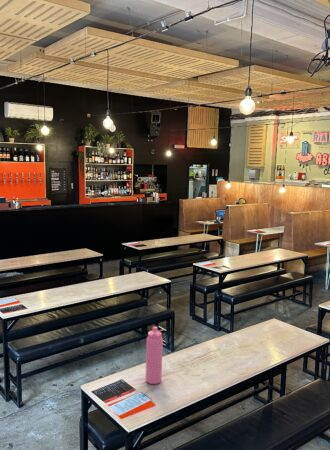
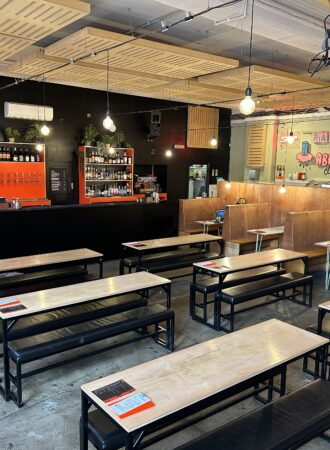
- water bottle [145,325,164,385]
